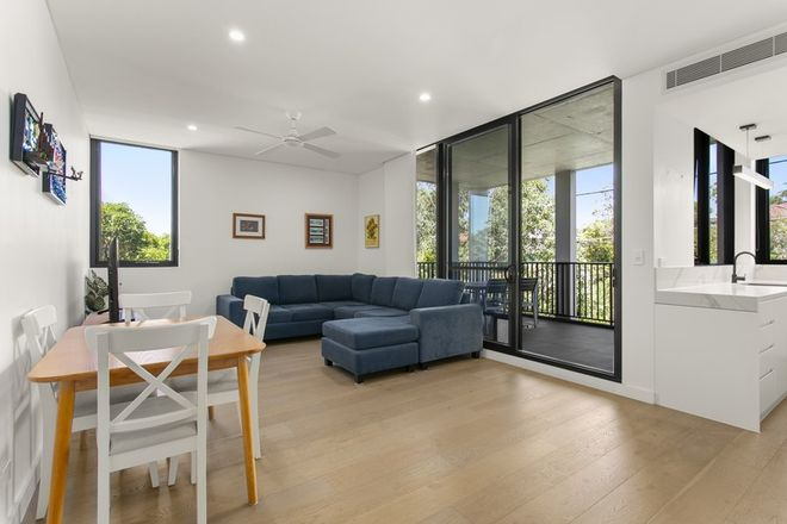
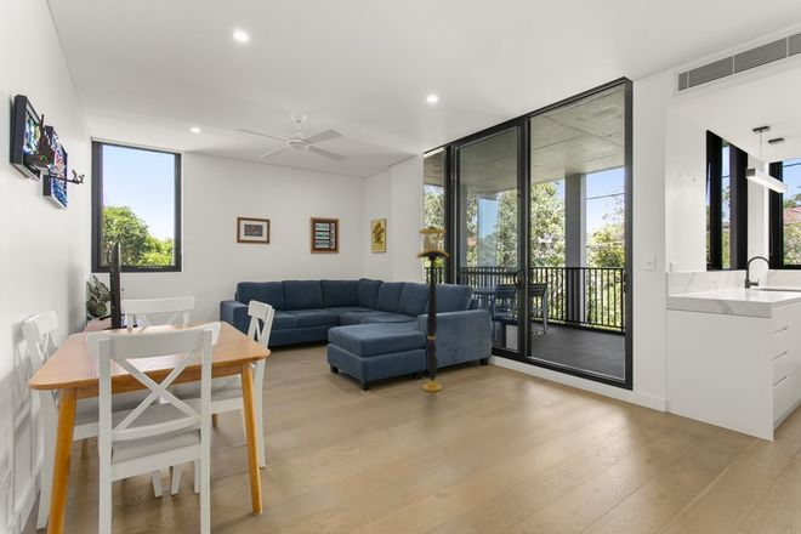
+ floor lamp [415,225,450,392]
